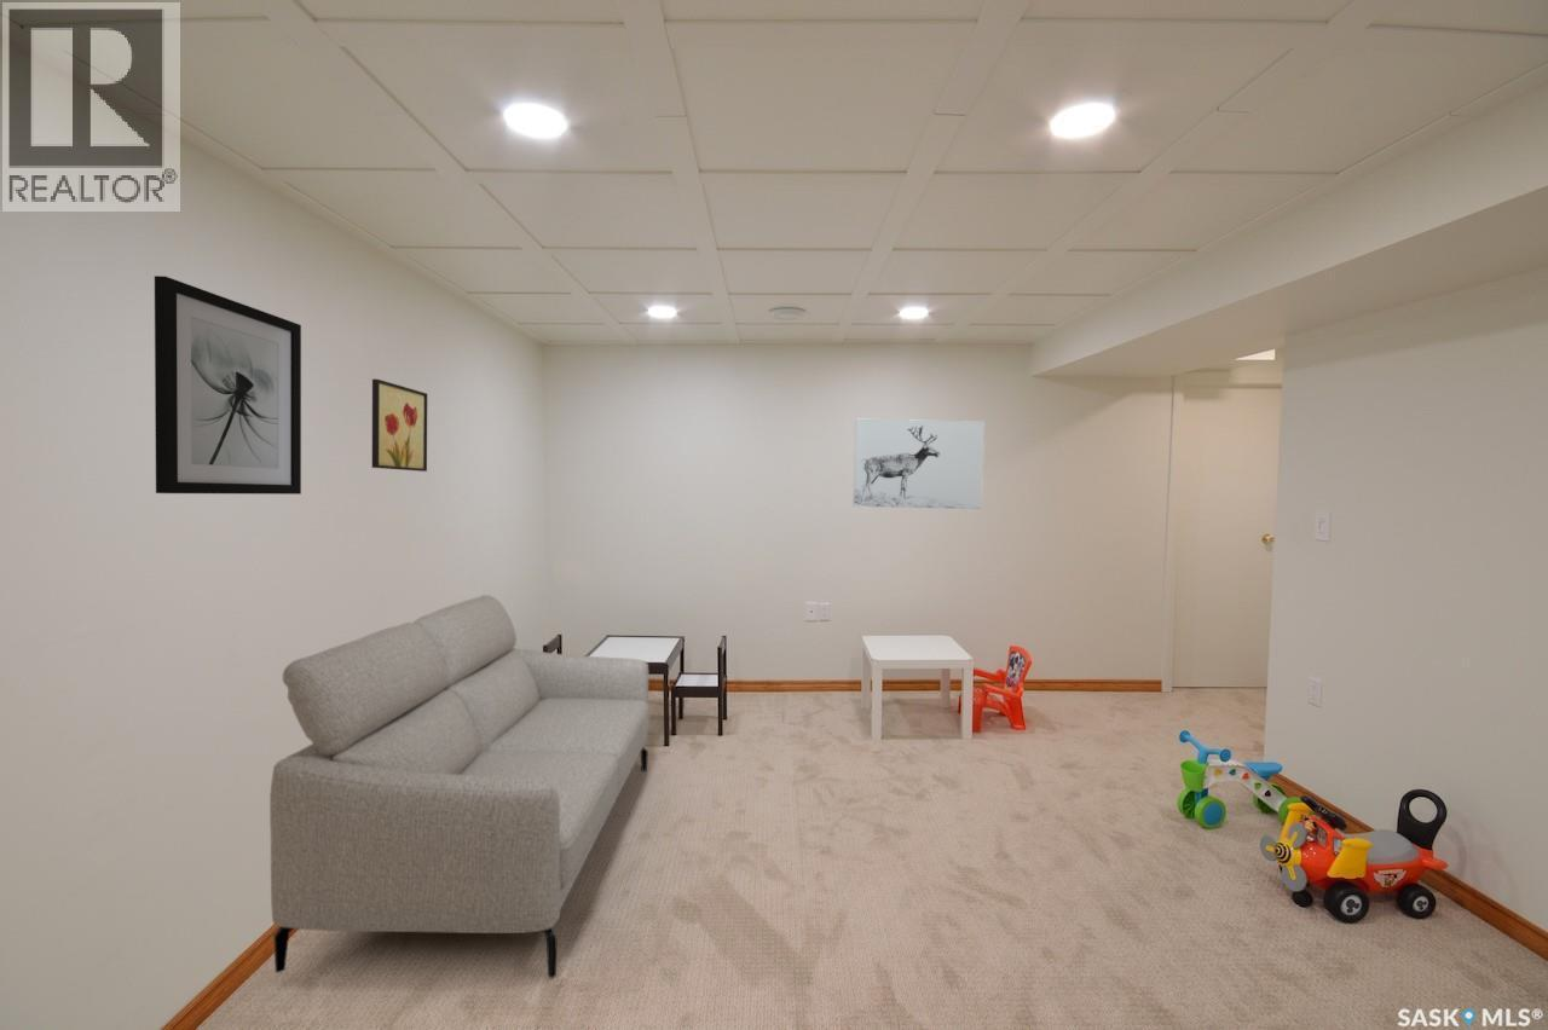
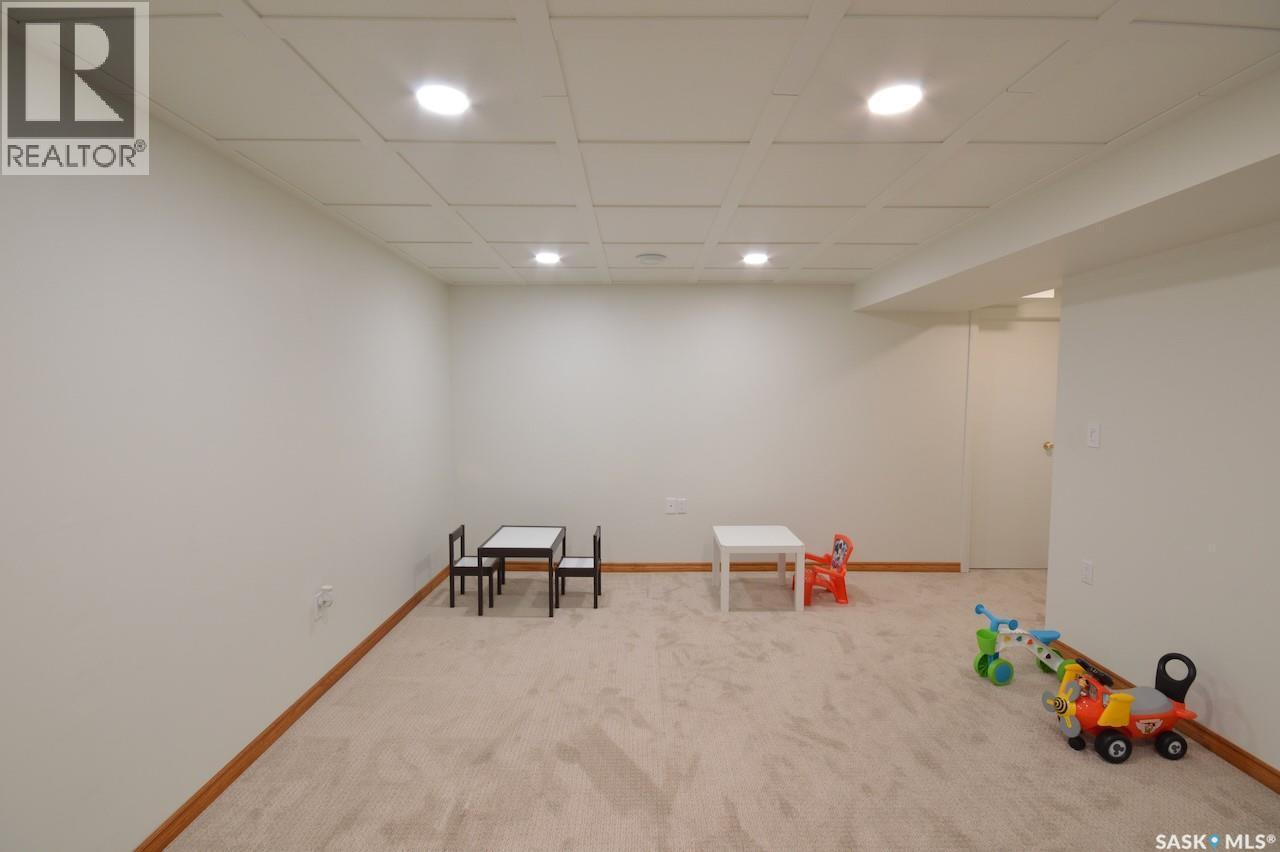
- sofa [268,594,651,979]
- wall art [851,417,986,510]
- wall art [371,378,428,473]
- wall art [154,274,302,496]
